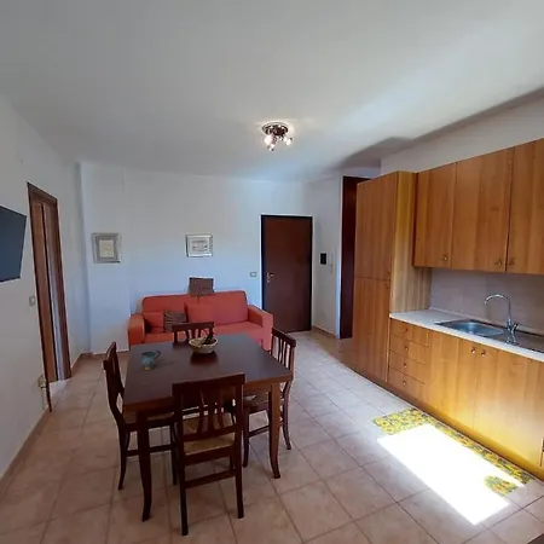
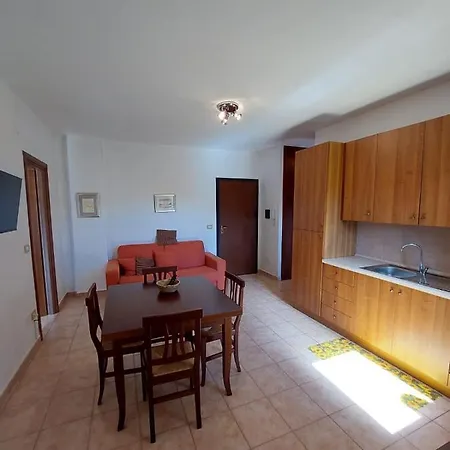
- mug [140,349,162,371]
